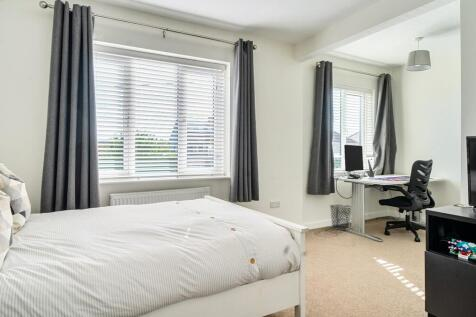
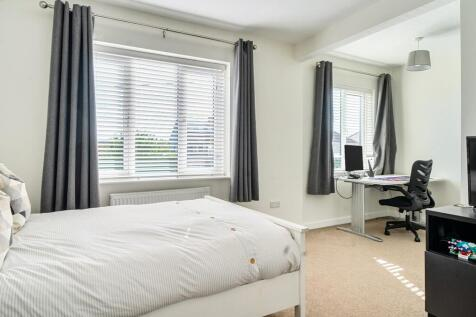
- waste bin [329,204,352,231]
